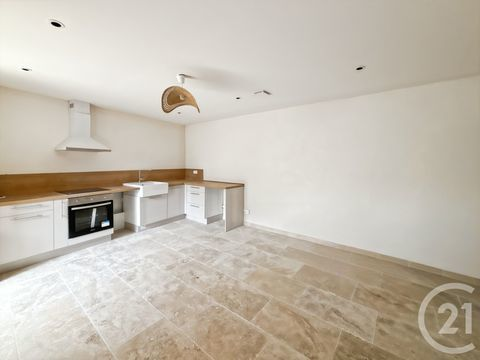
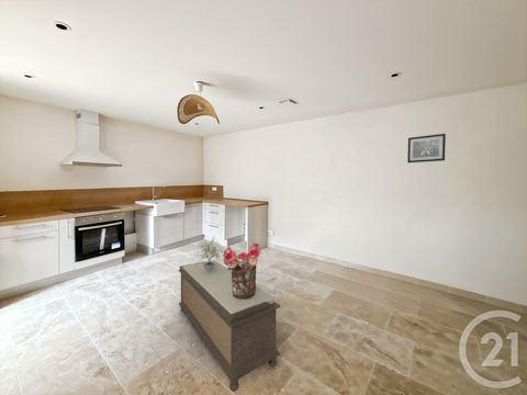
+ bench [178,259,281,393]
+ potted plant [194,235,225,272]
+ wall art [406,133,447,163]
+ bouquet [221,241,262,300]
